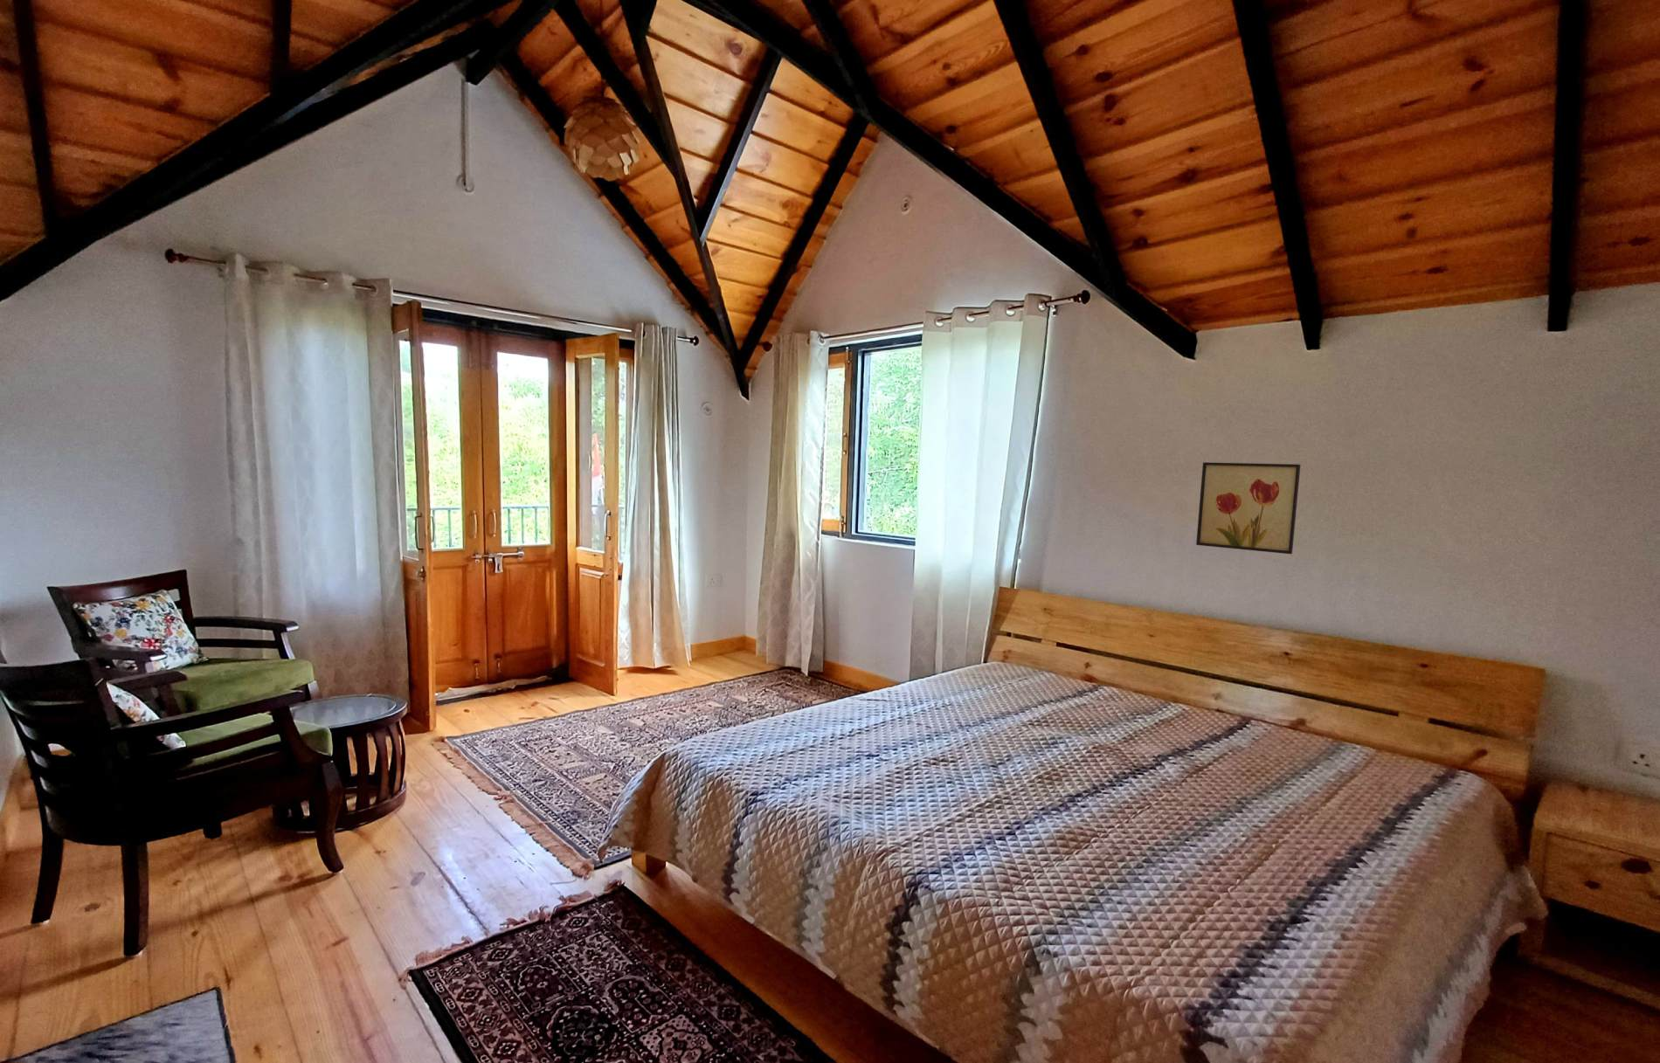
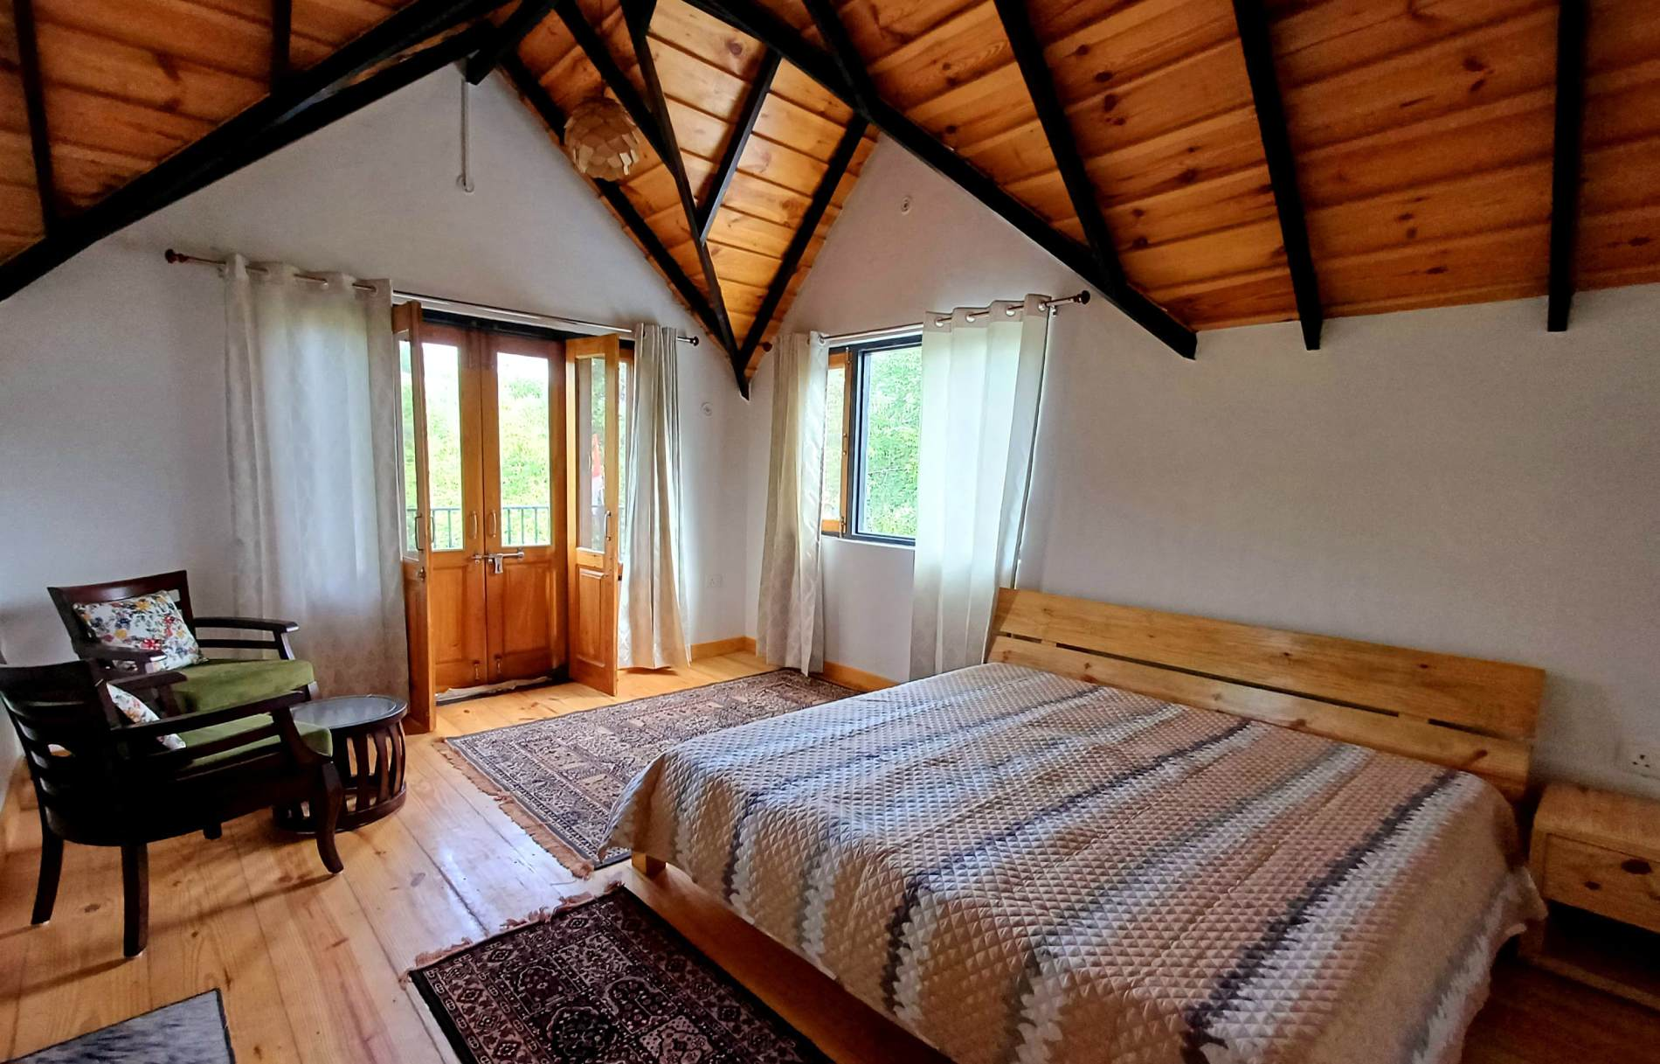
- wall art [1195,461,1302,555]
